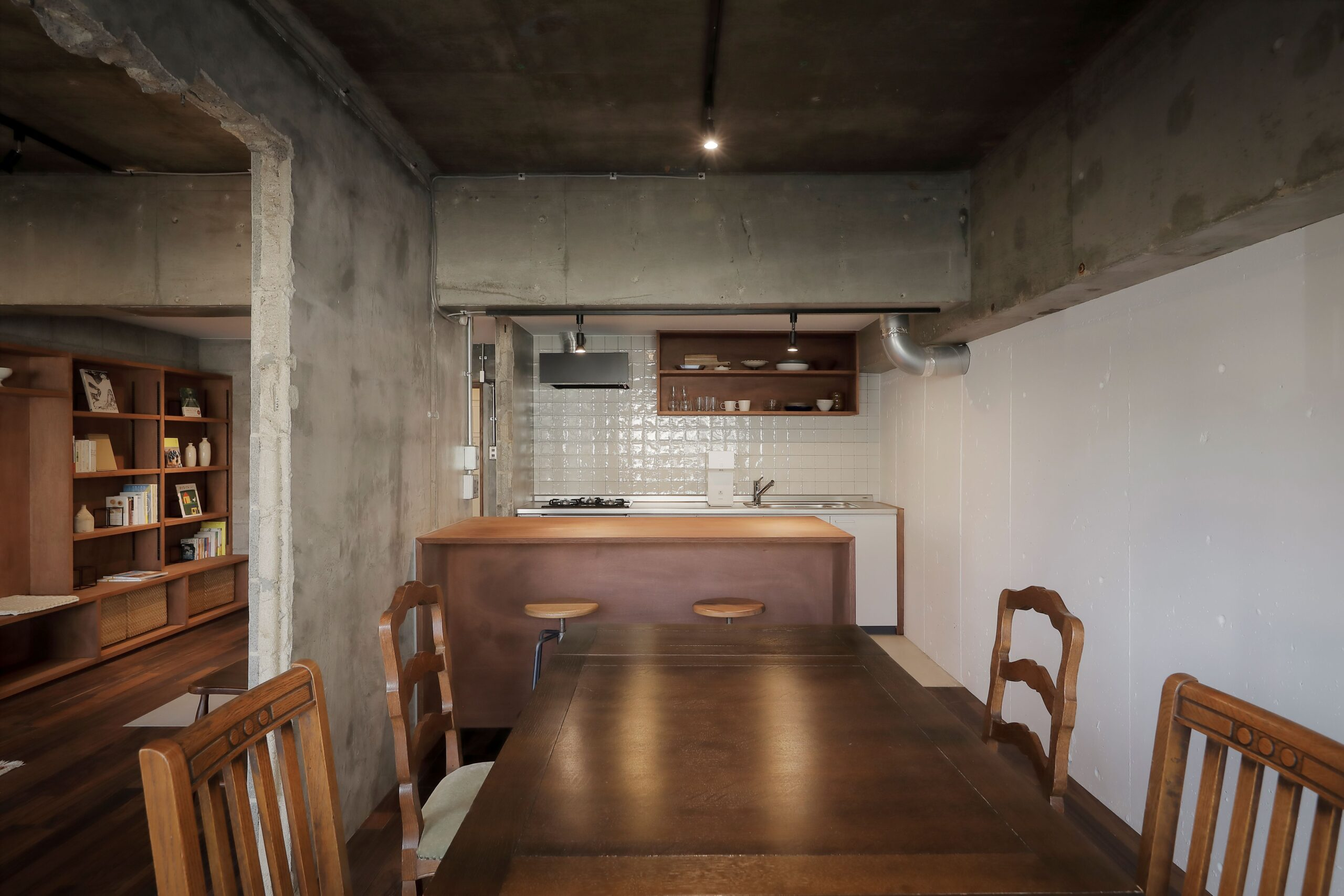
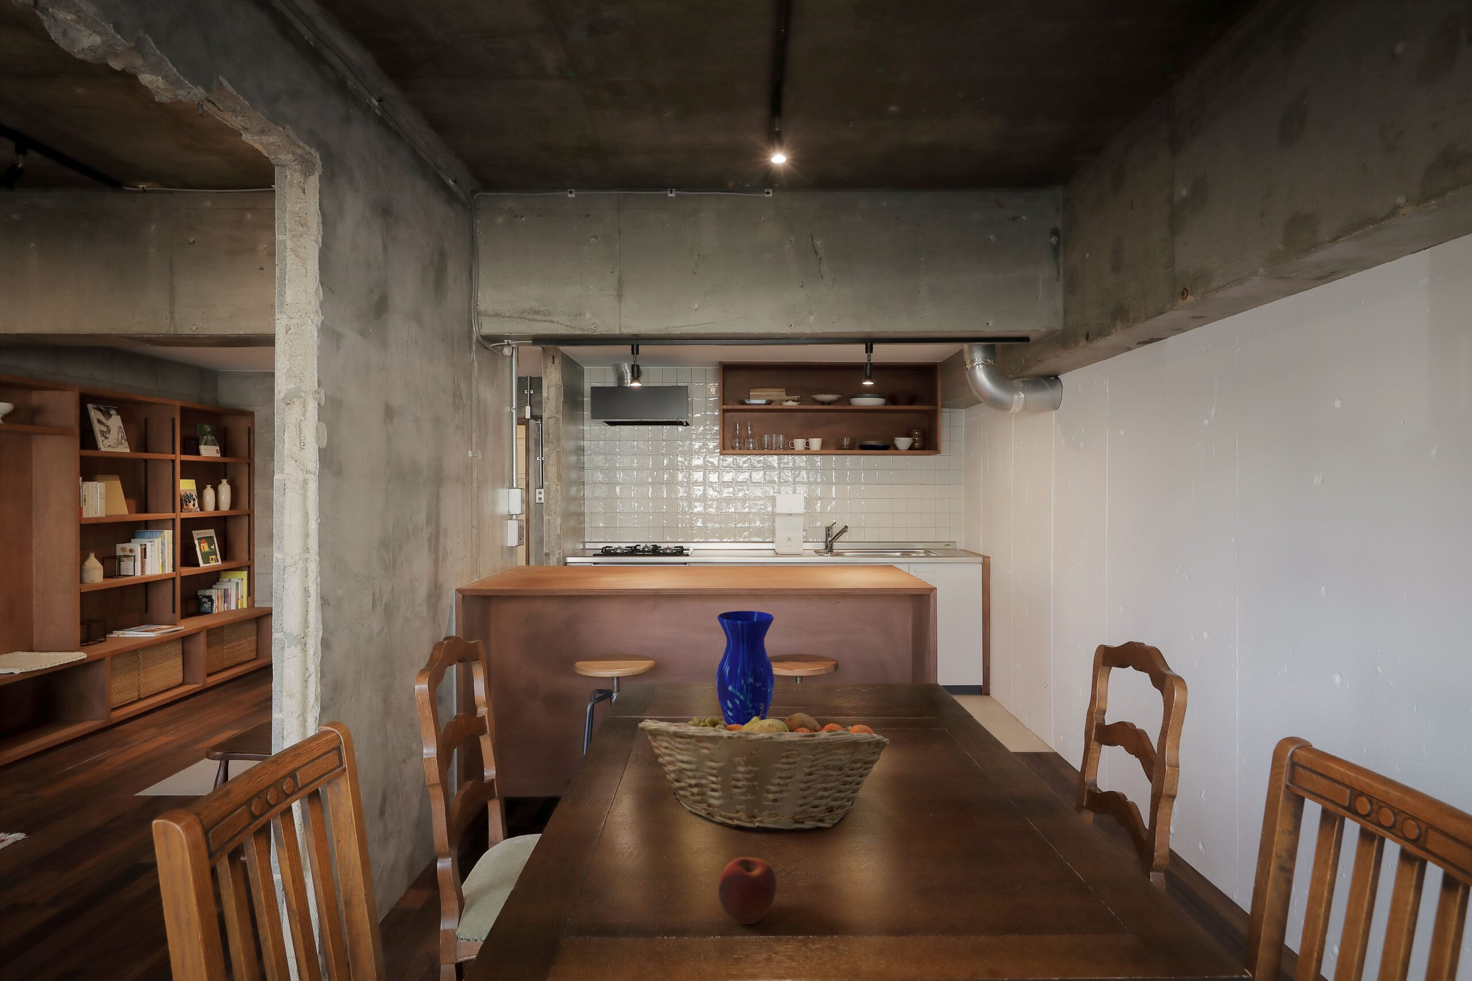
+ apple [718,857,778,925]
+ fruit basket [637,703,889,832]
+ vase [715,610,775,725]
